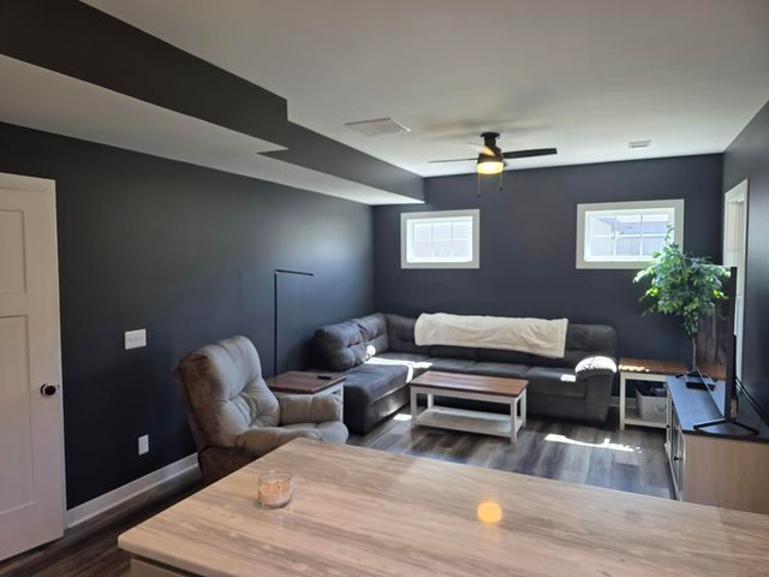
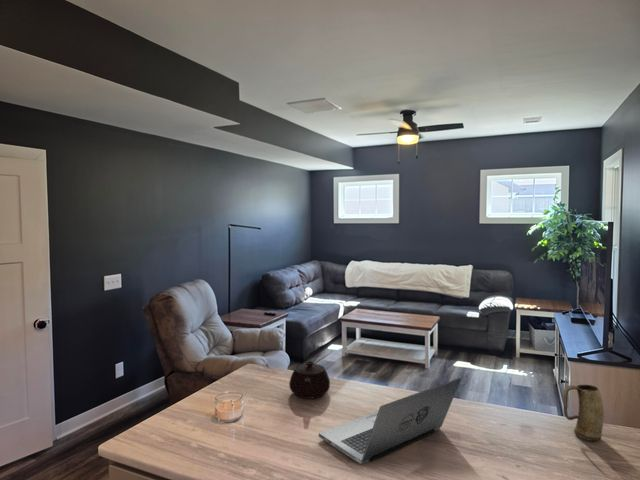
+ laptop [318,377,462,465]
+ mug [562,384,605,442]
+ teapot [288,360,331,400]
